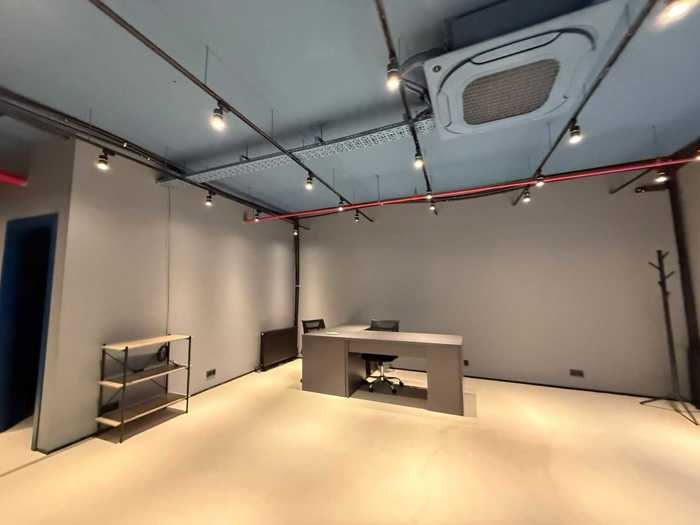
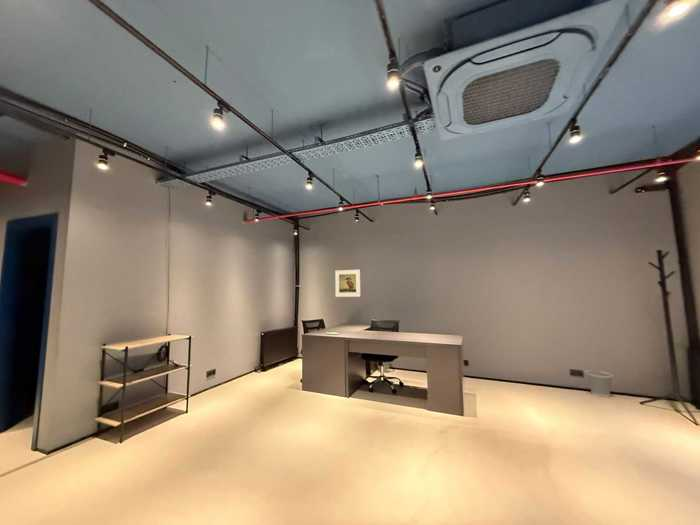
+ wastebasket [584,369,614,398]
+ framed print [334,269,361,298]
